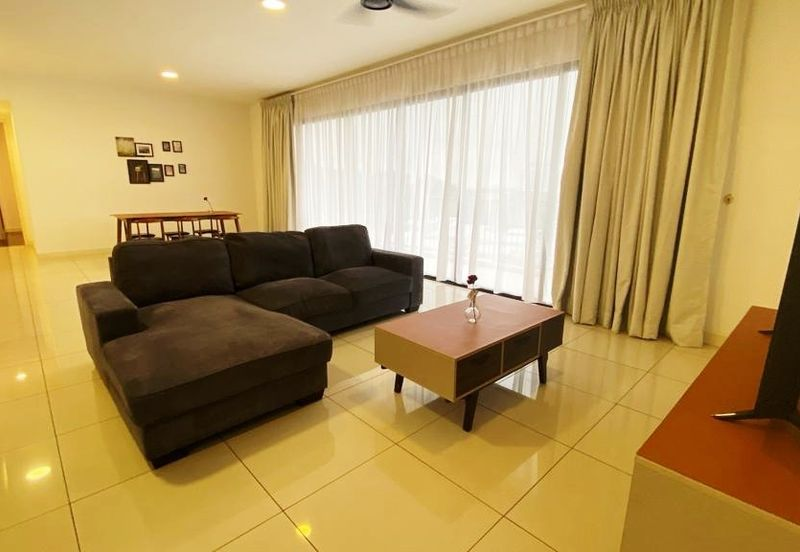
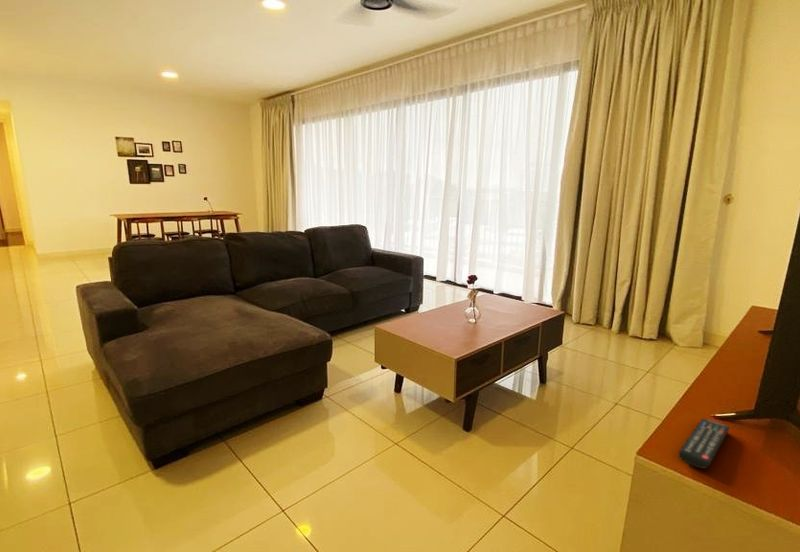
+ remote control [678,417,731,470]
